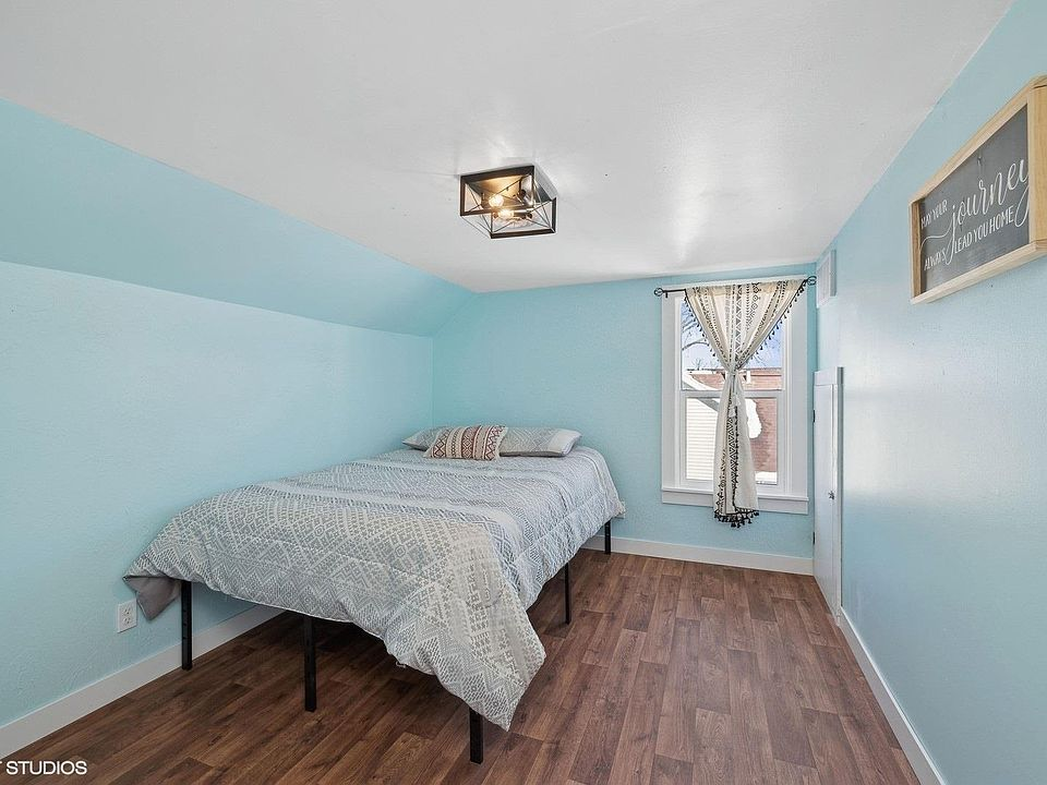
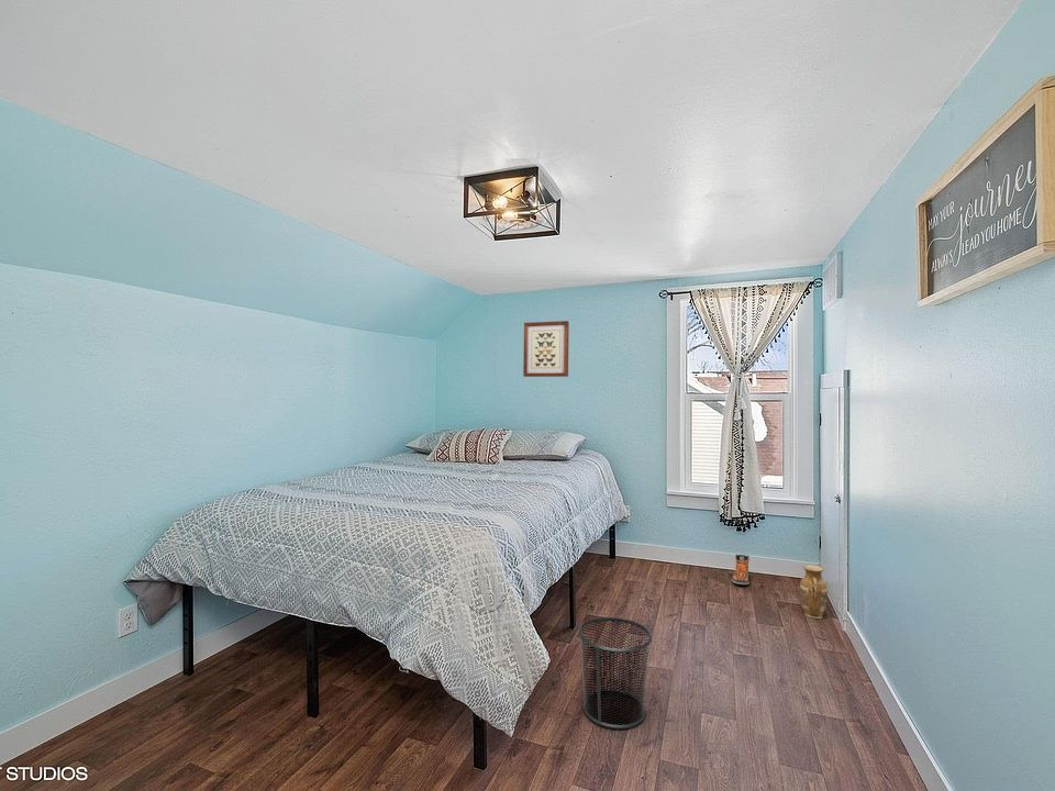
+ sneaker [730,554,751,586]
+ wall art [522,320,570,378]
+ waste bin [577,616,653,729]
+ vase [799,564,829,620]
